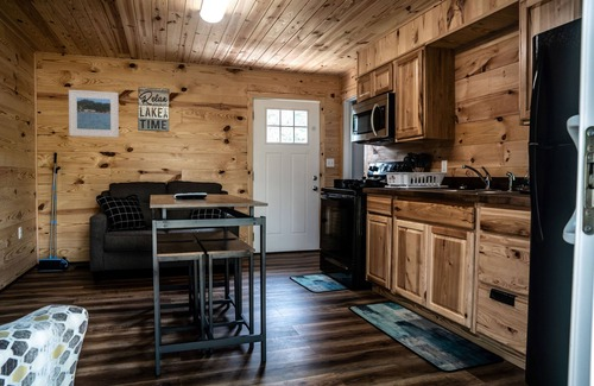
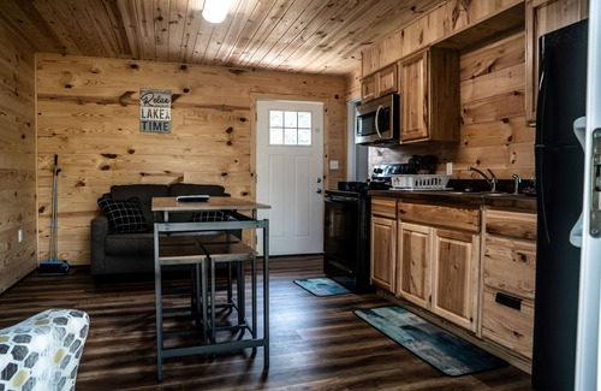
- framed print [68,89,120,139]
